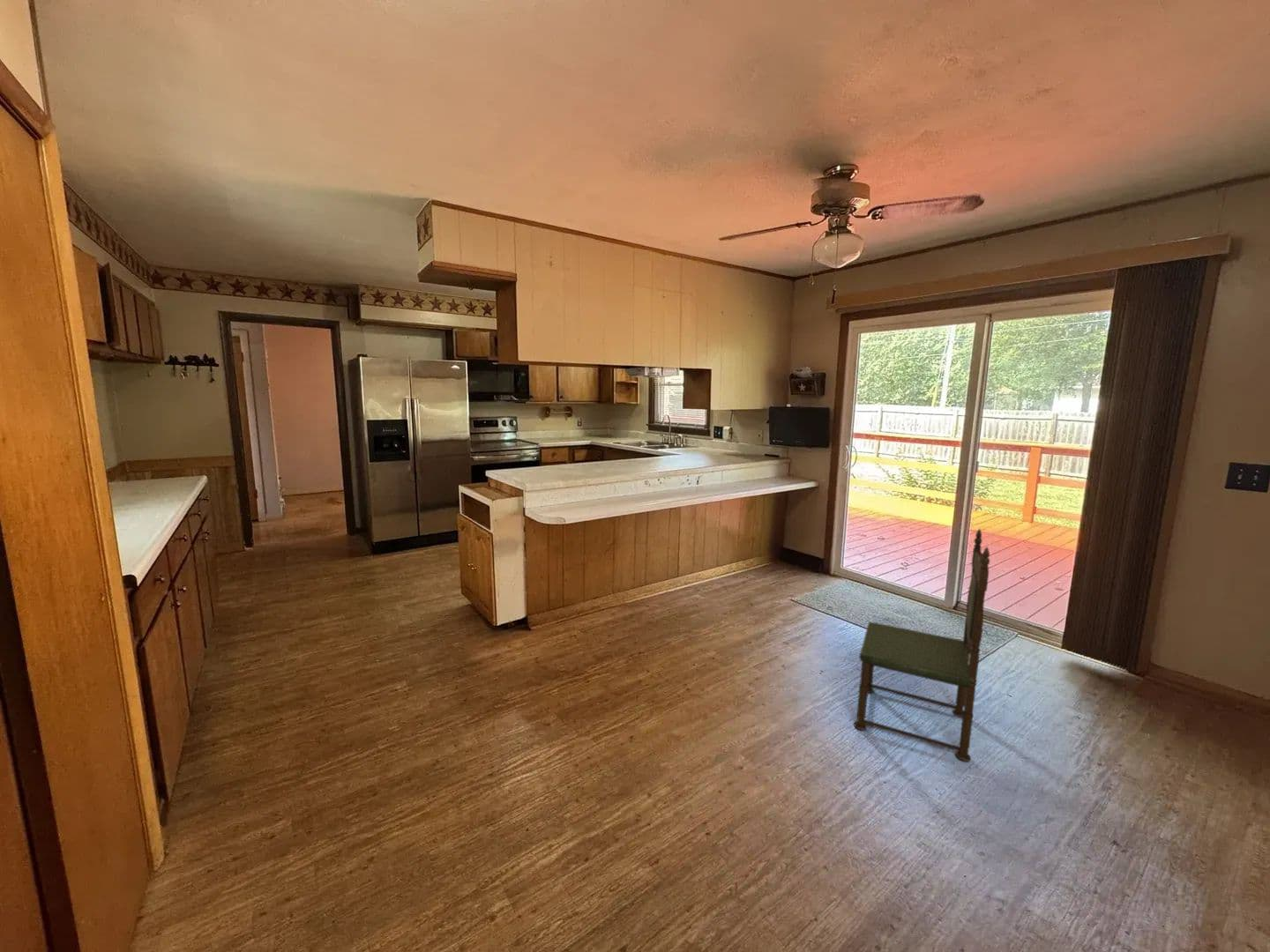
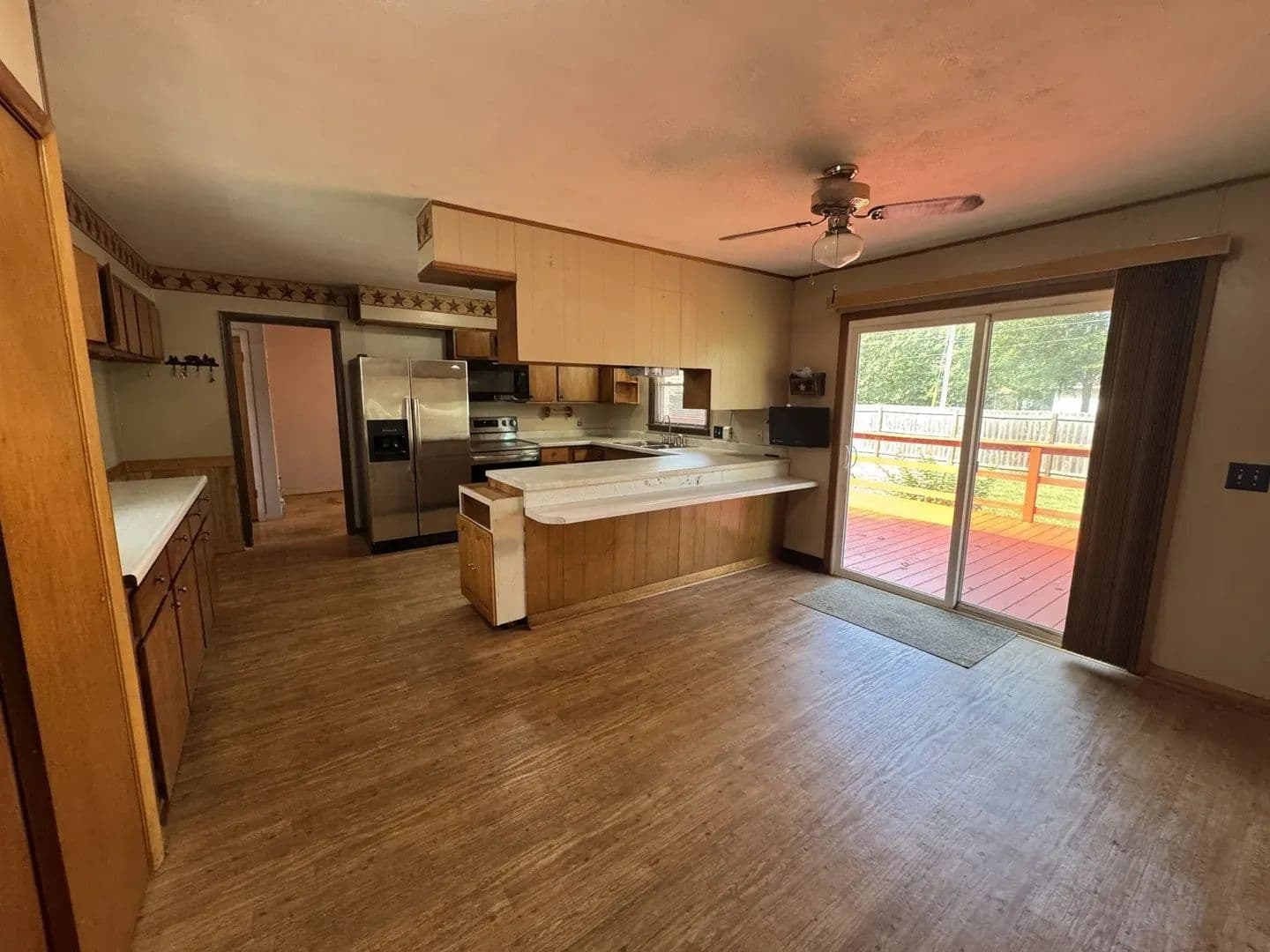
- dining chair [853,528,990,762]
